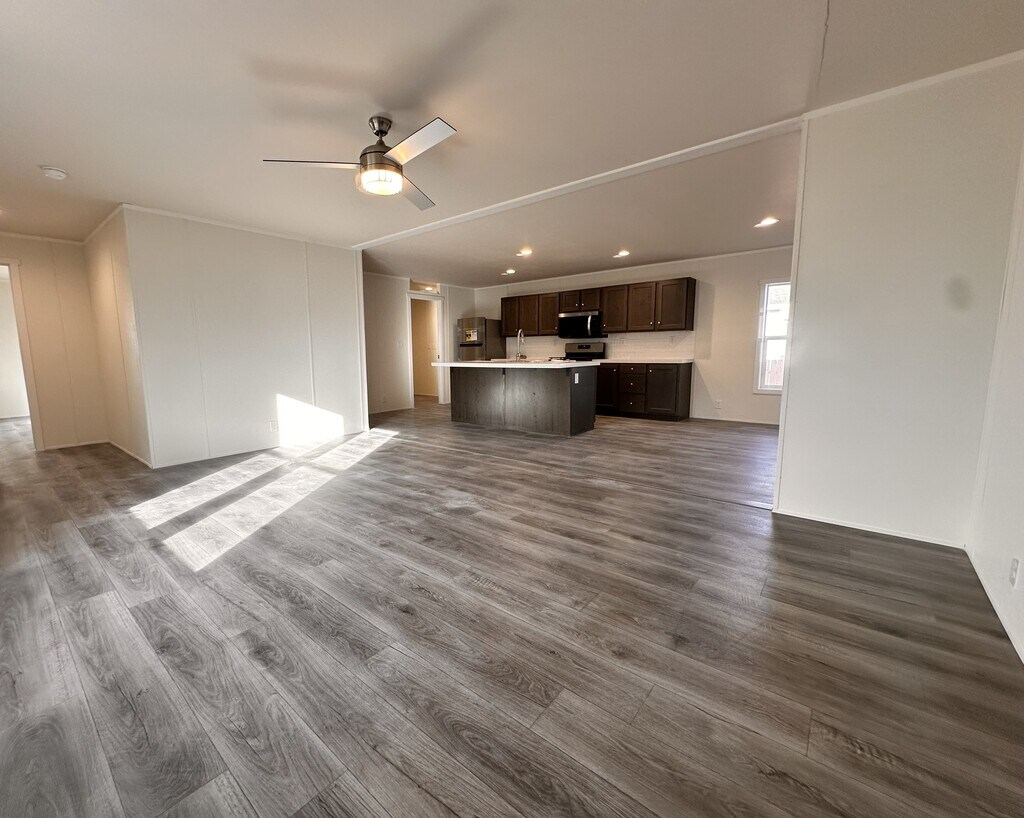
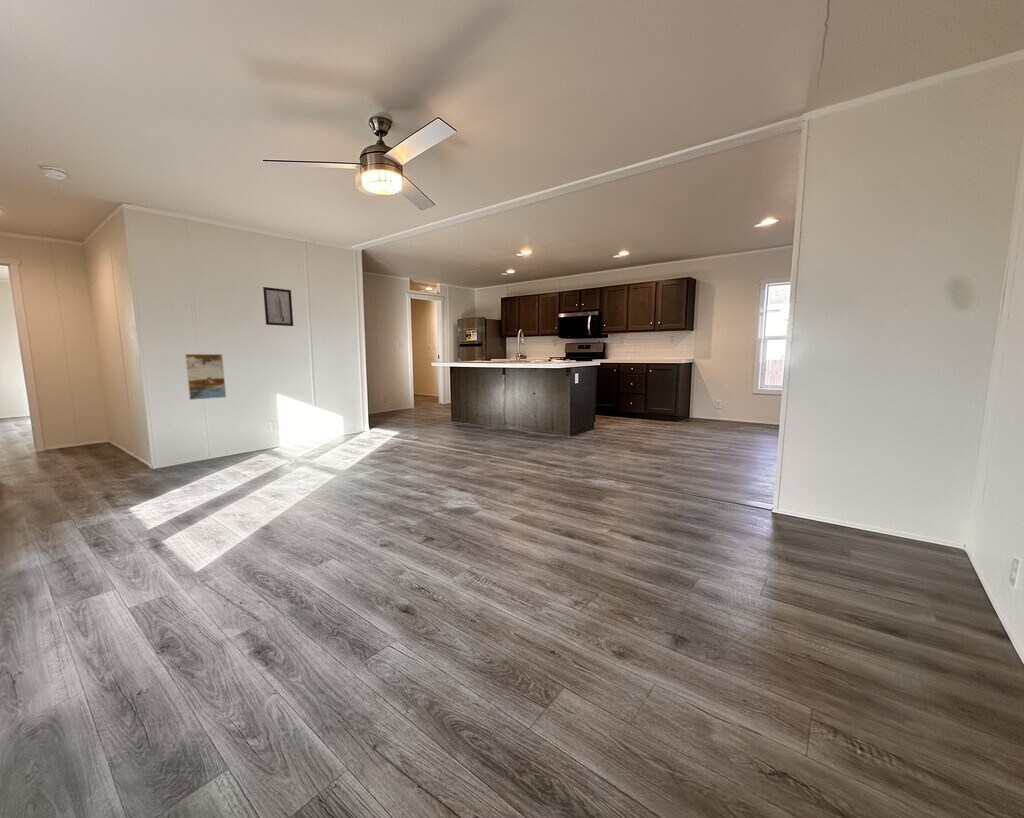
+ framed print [184,353,227,401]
+ wall art [262,286,294,327]
